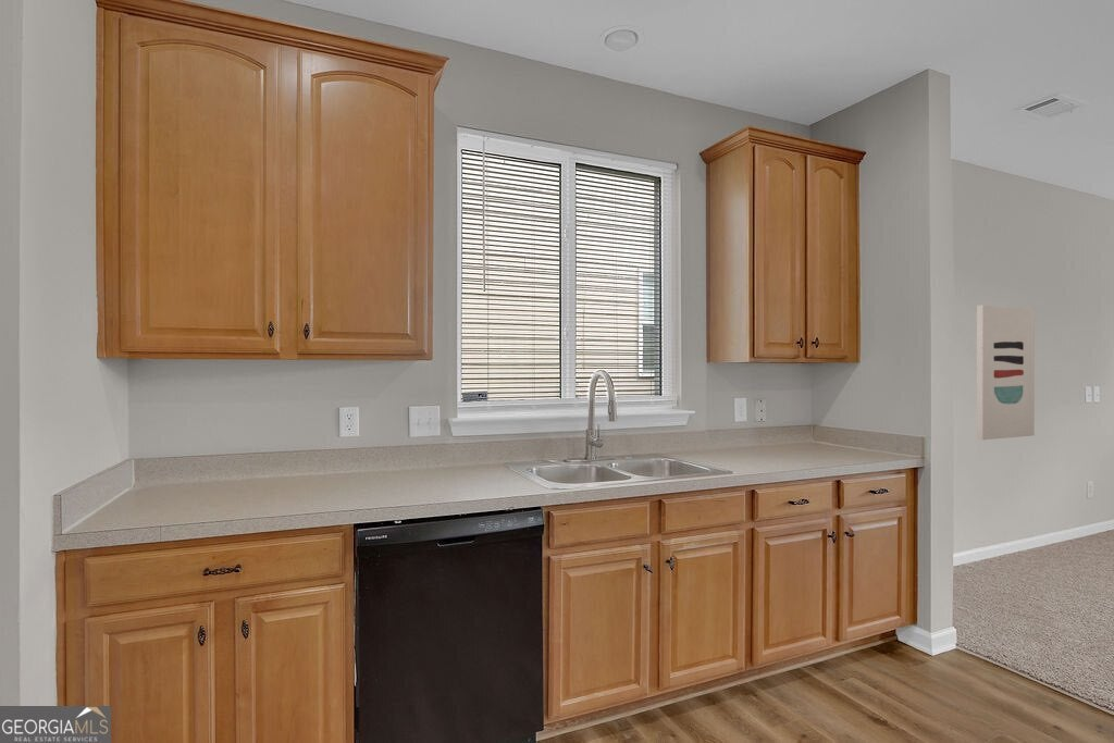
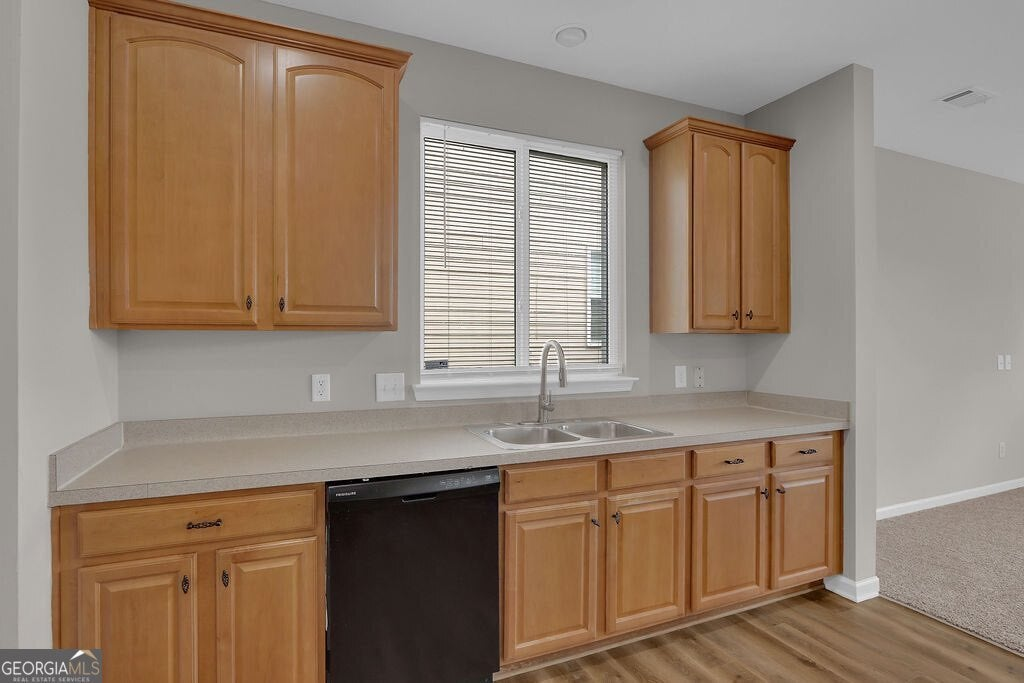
- wall art [976,305,1036,441]
